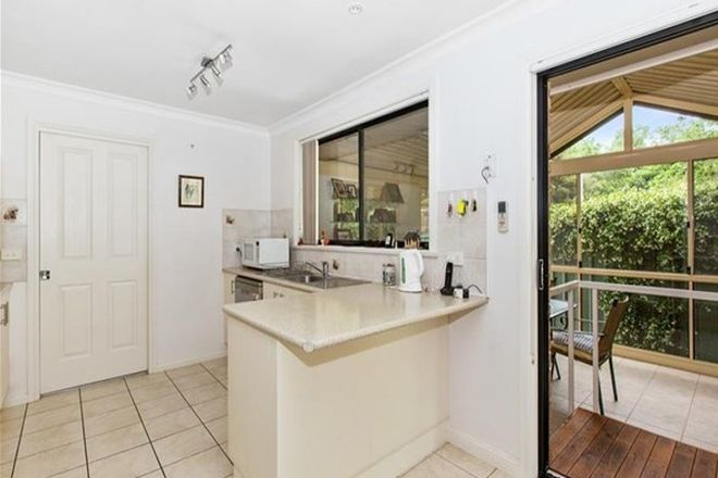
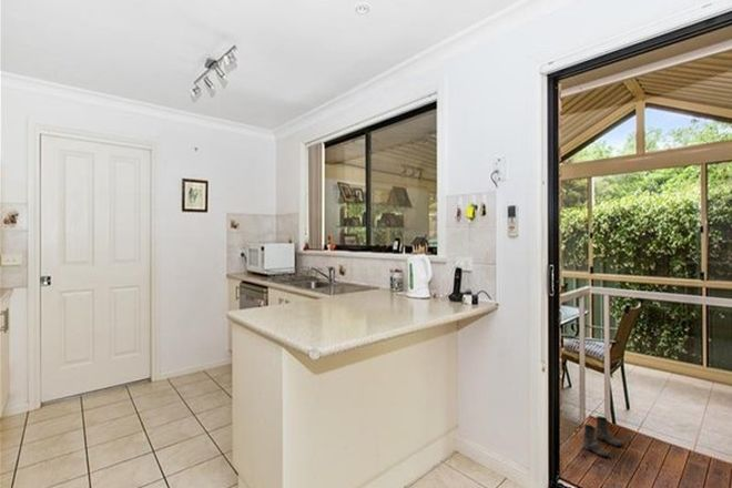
+ boots [582,415,623,458]
